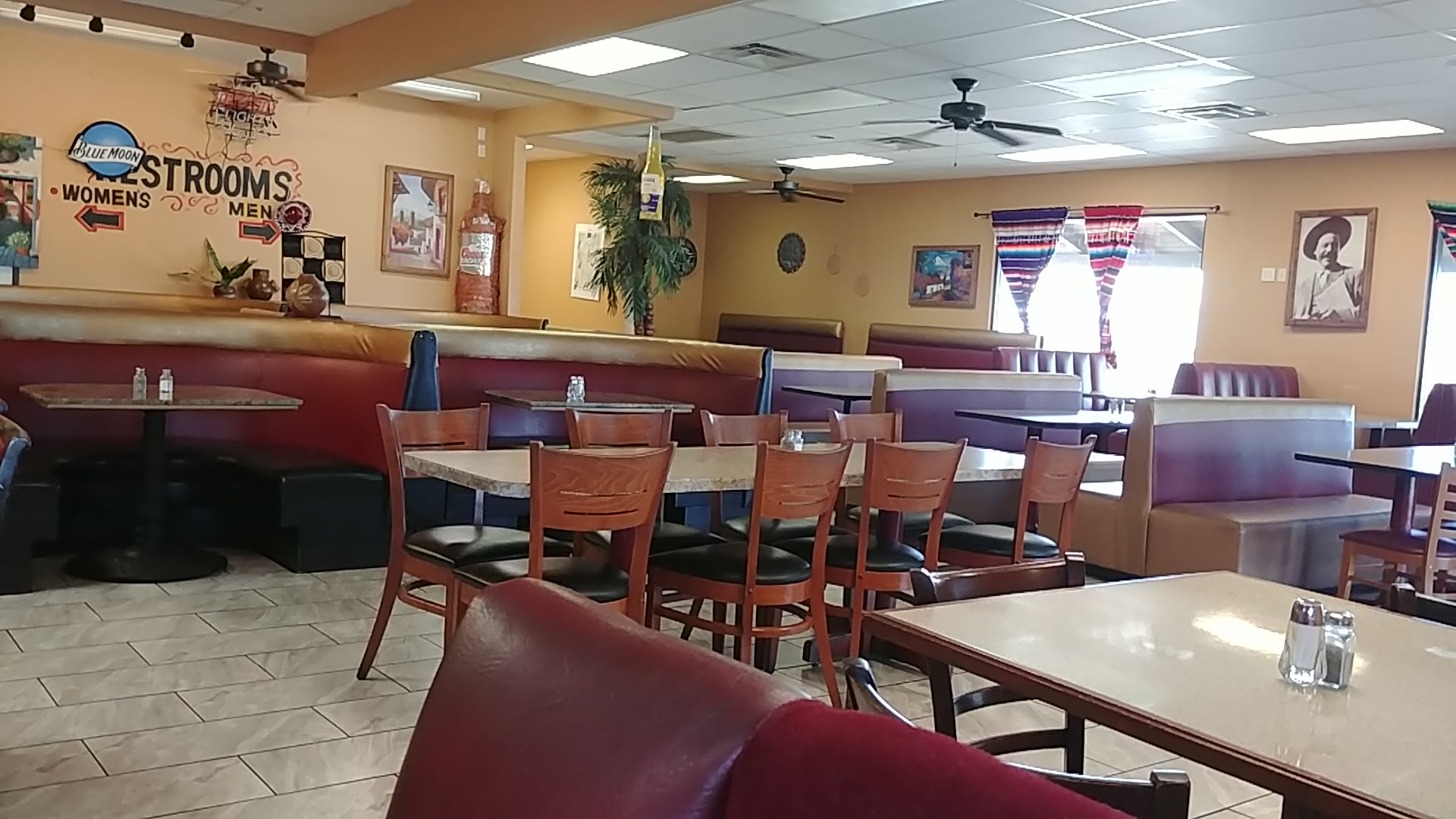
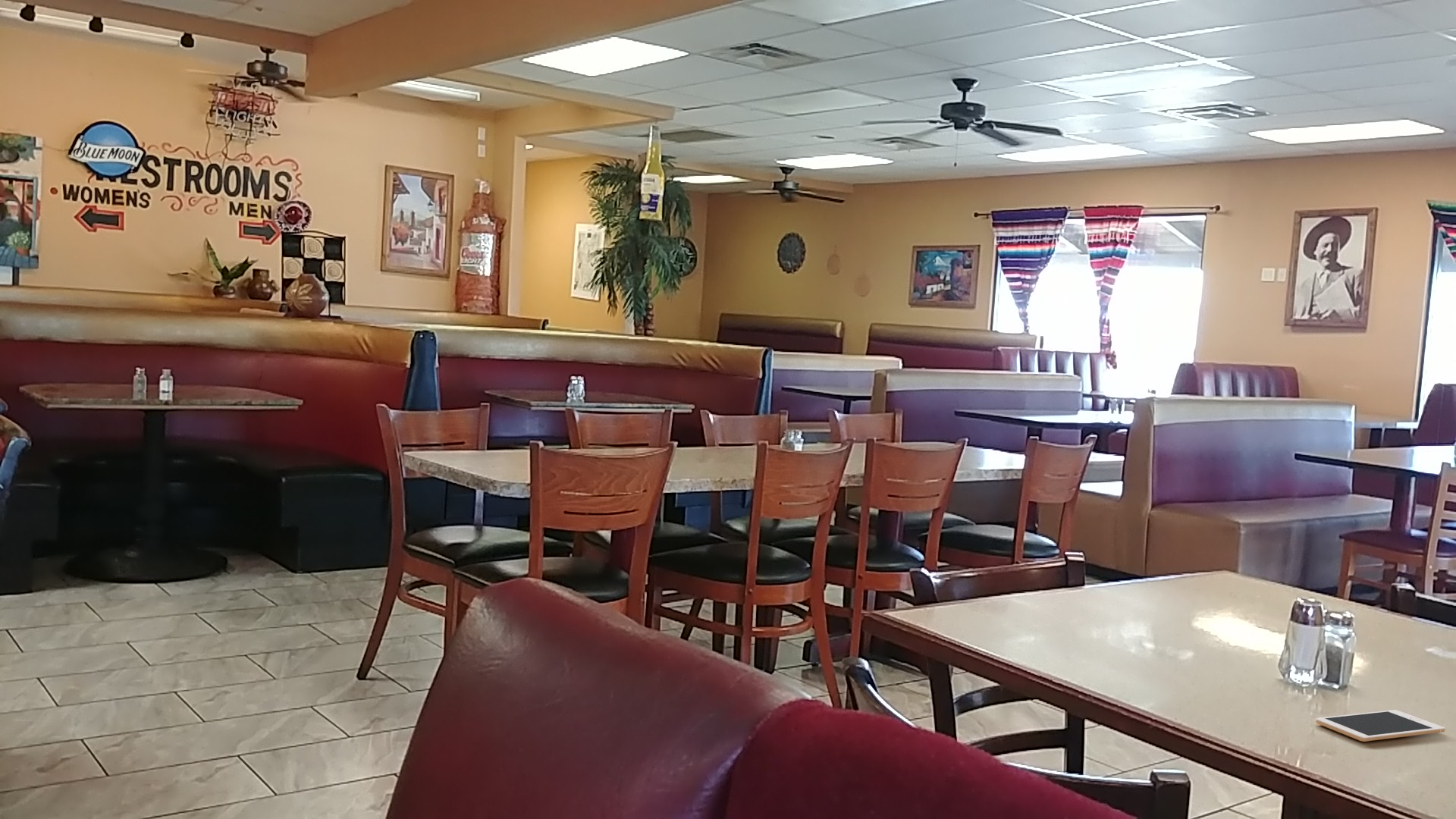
+ cell phone [1315,709,1446,742]
